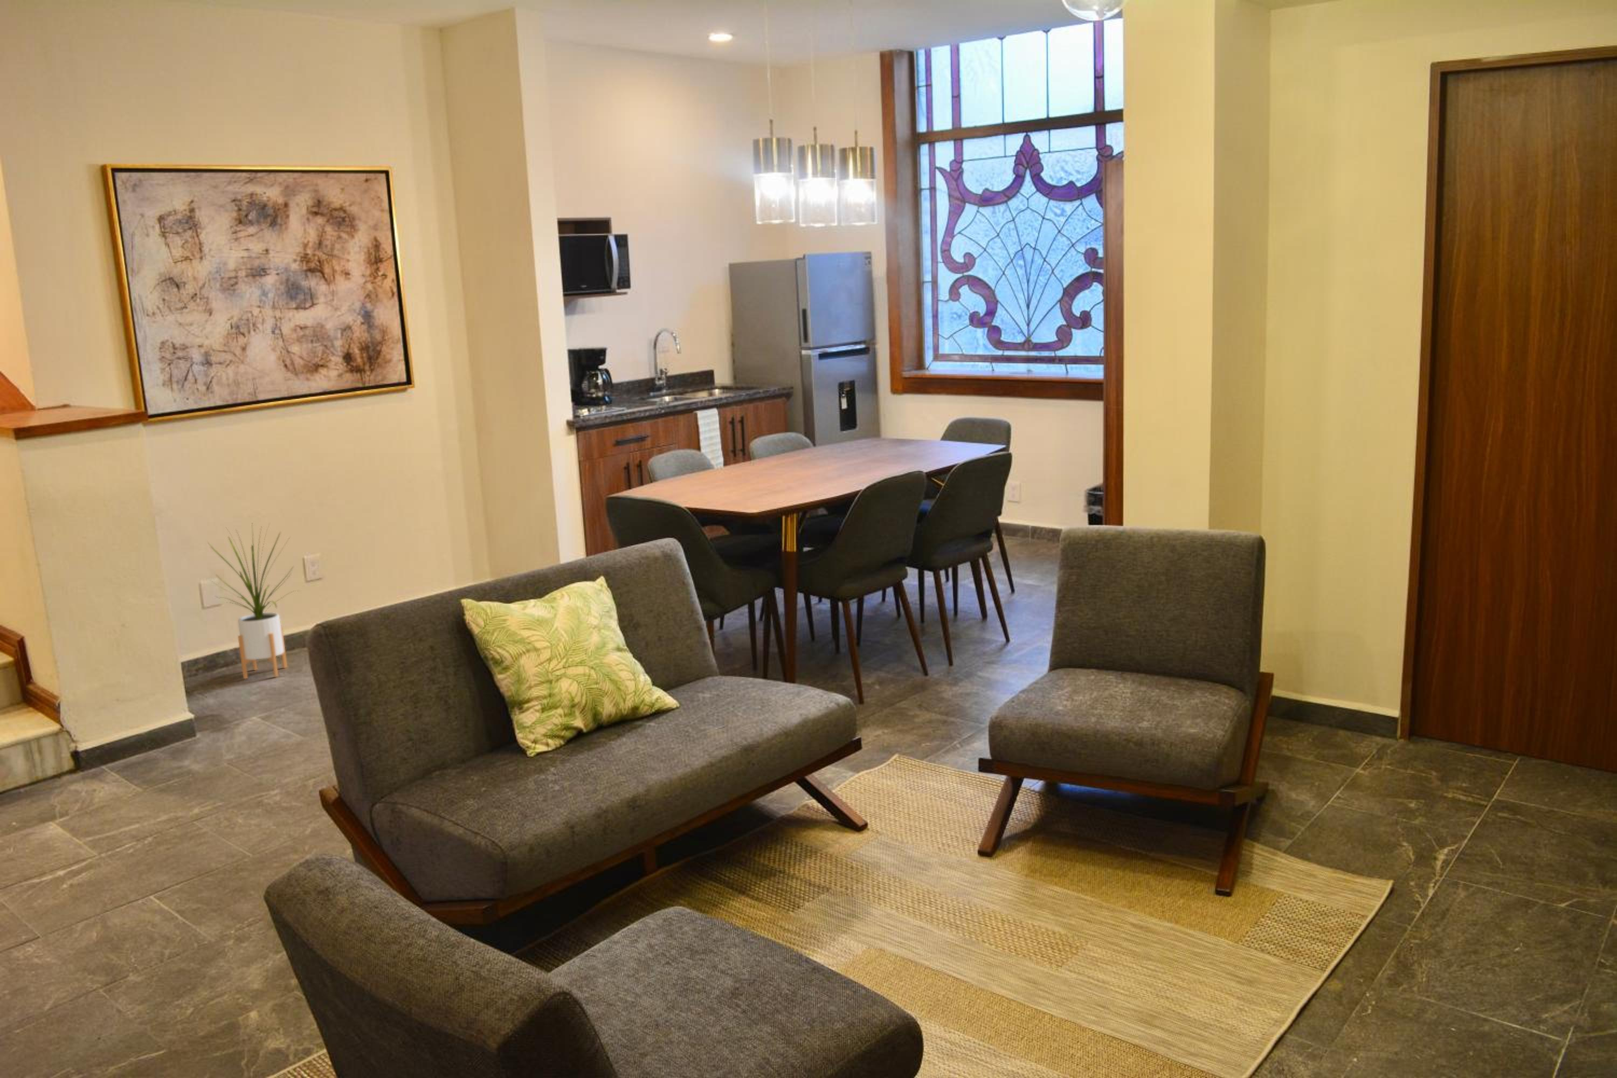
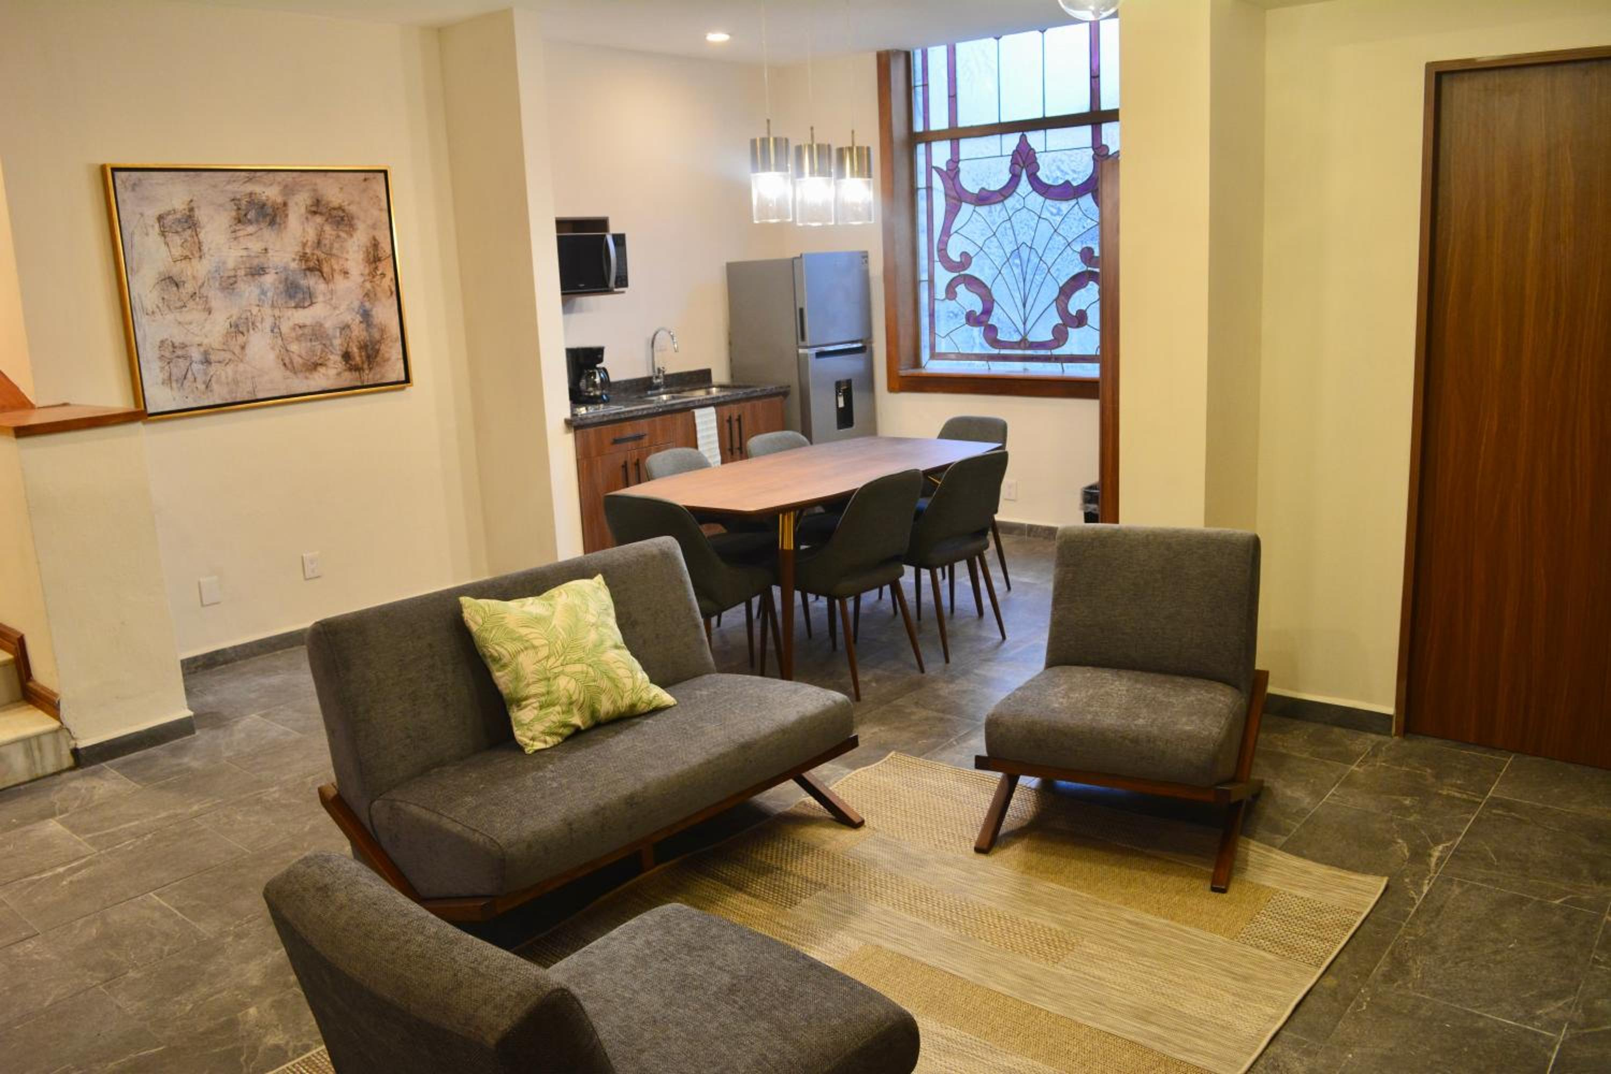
- house plant [206,522,302,679]
